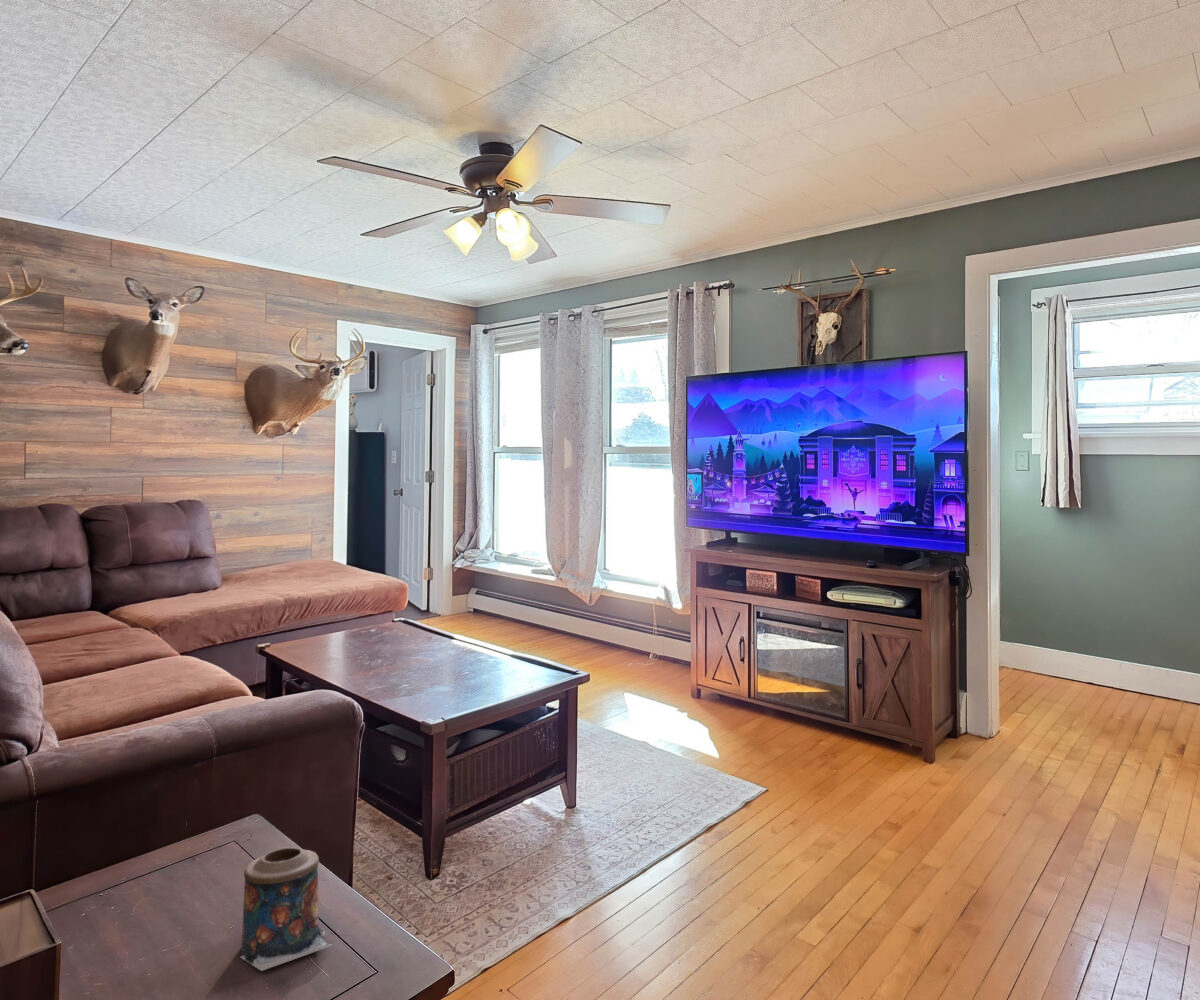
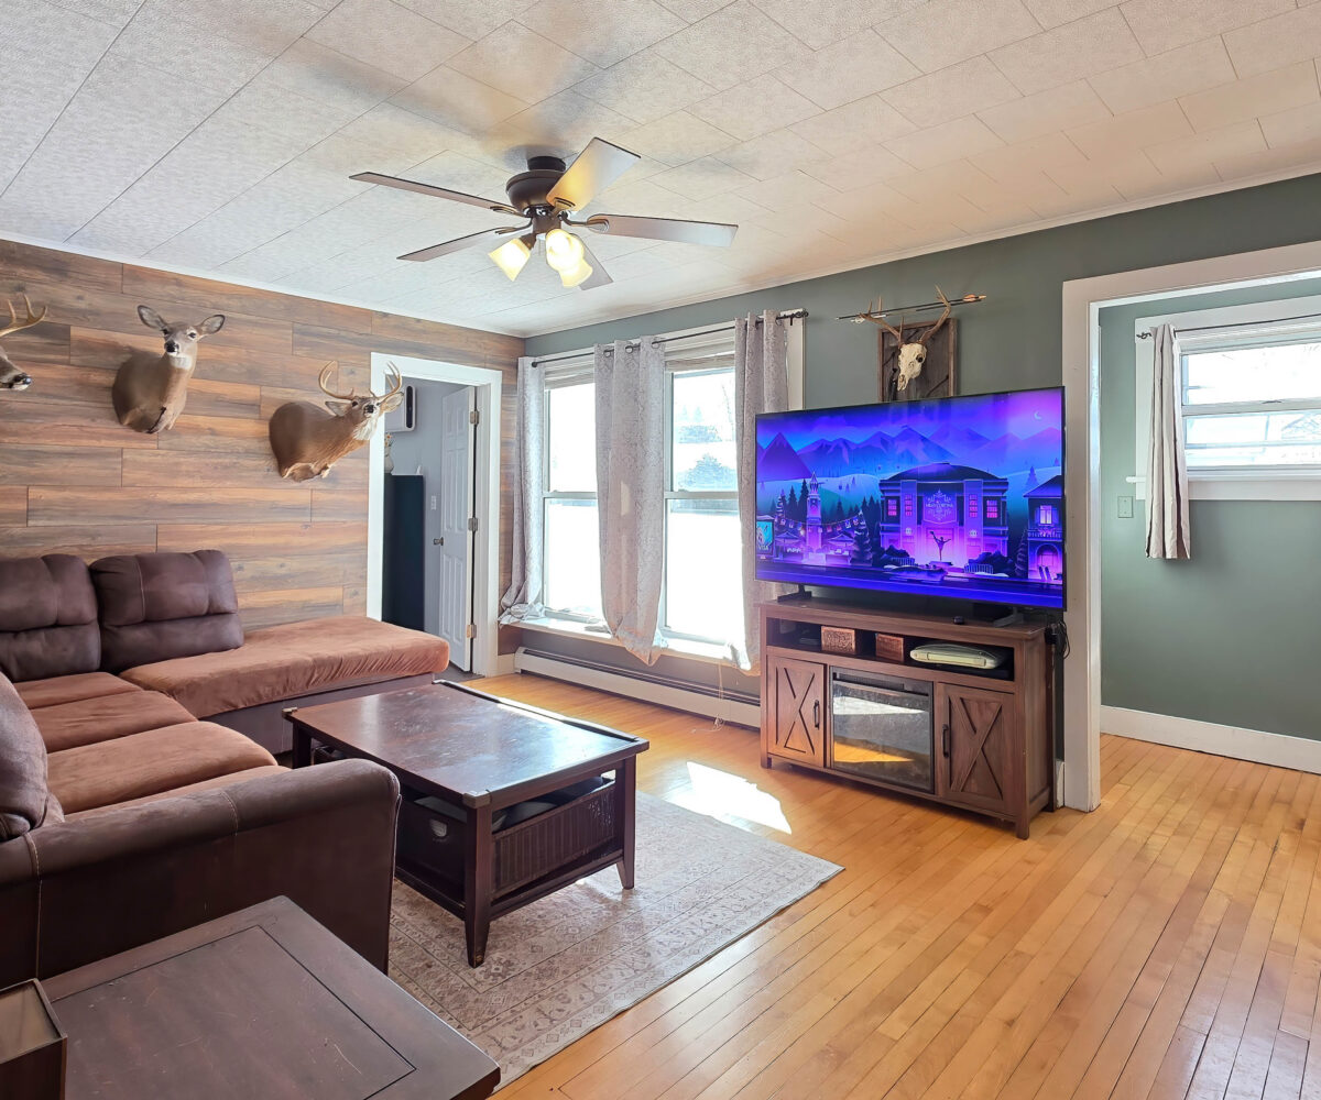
- candle [239,846,334,972]
